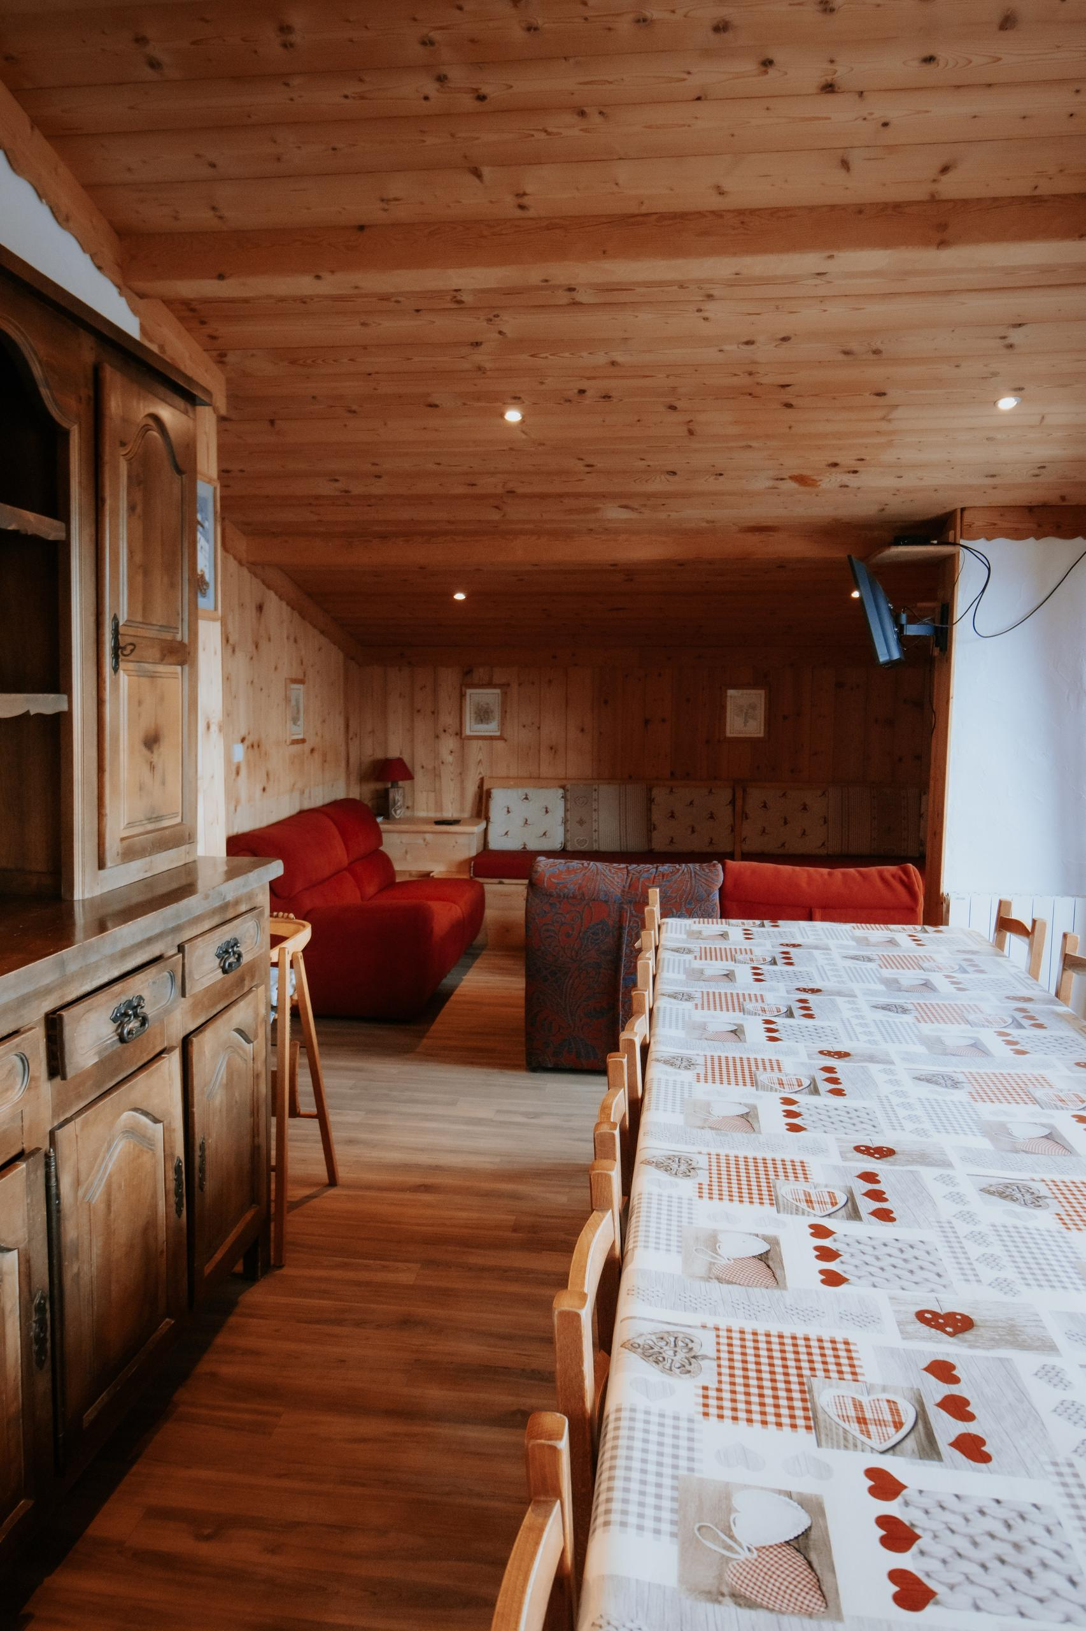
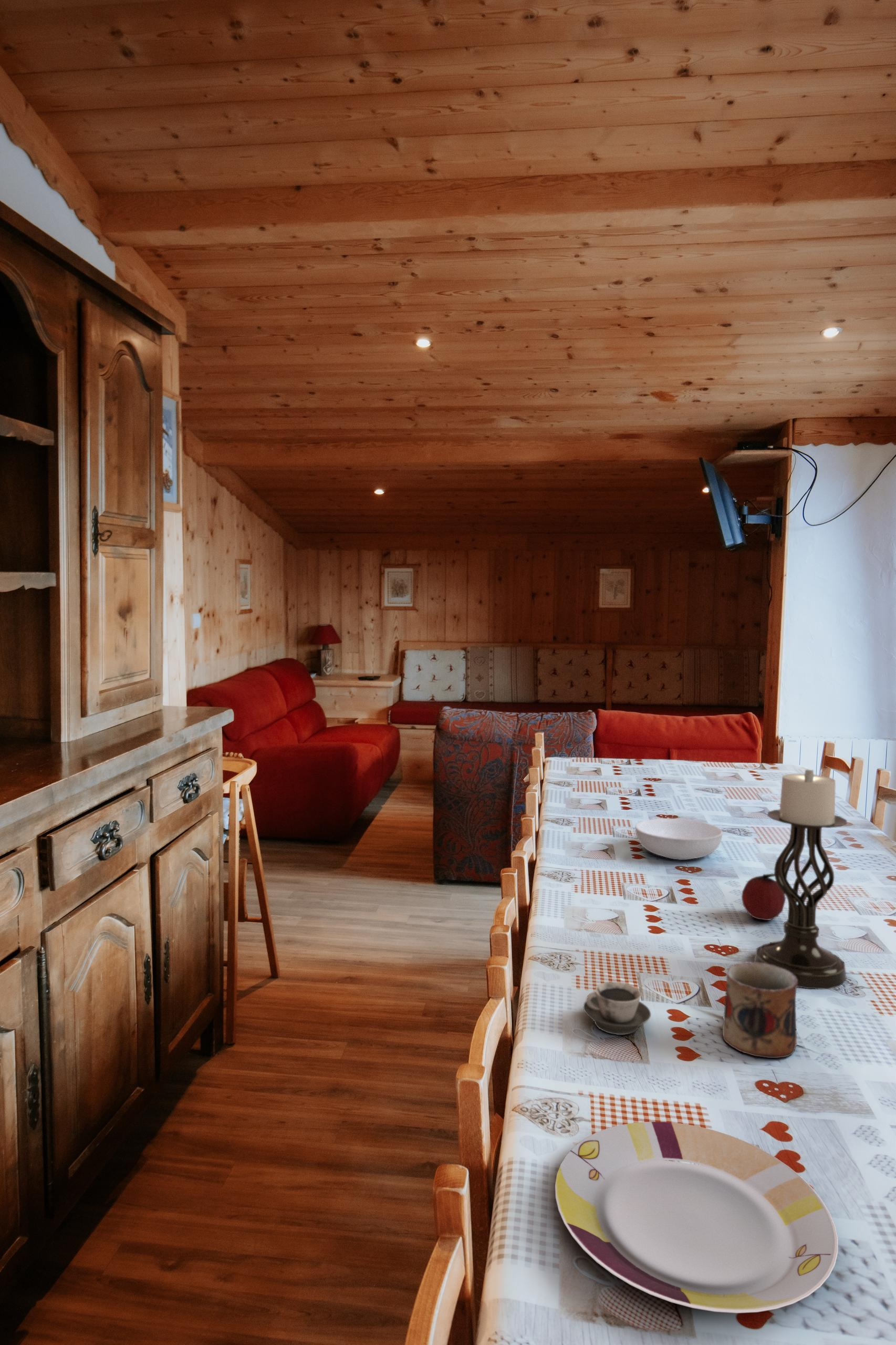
+ candle holder [753,769,848,990]
+ plate [555,1121,838,1313]
+ cup [583,981,651,1036]
+ mug [722,961,798,1059]
+ fruit [741,873,786,921]
+ serving bowl [635,818,723,861]
